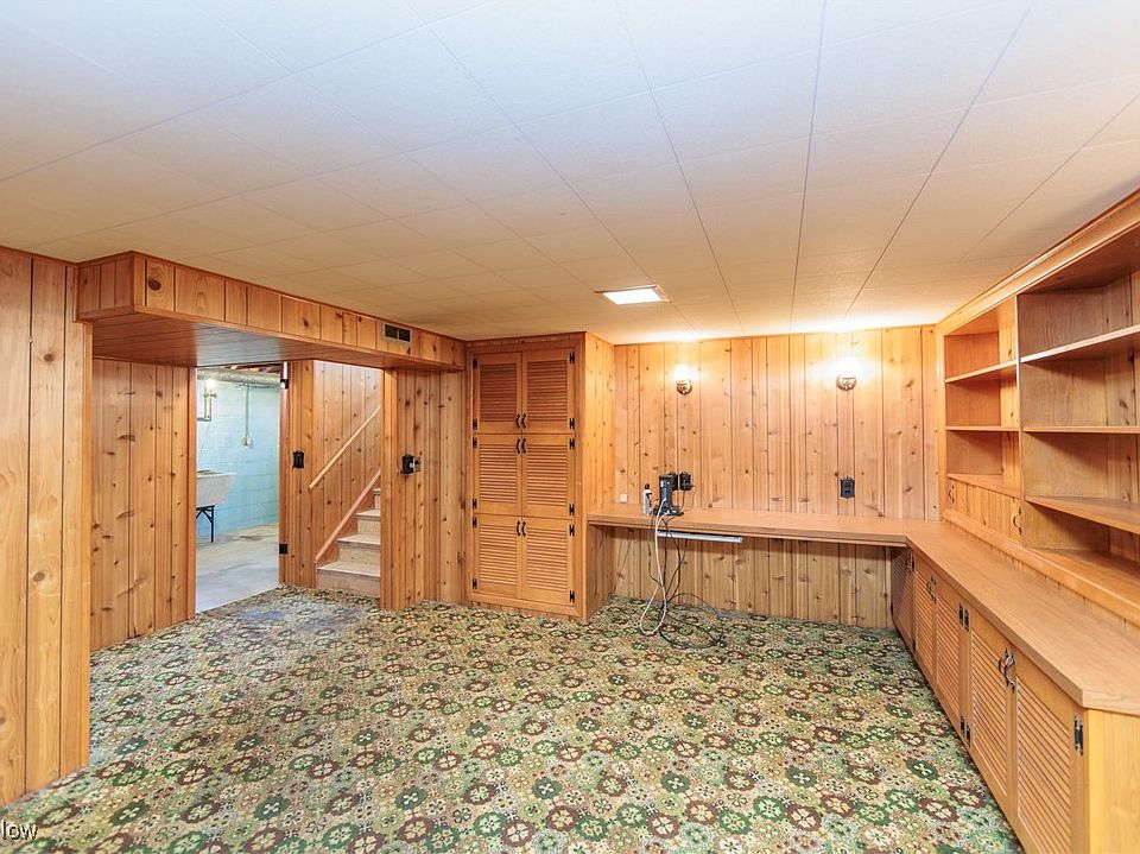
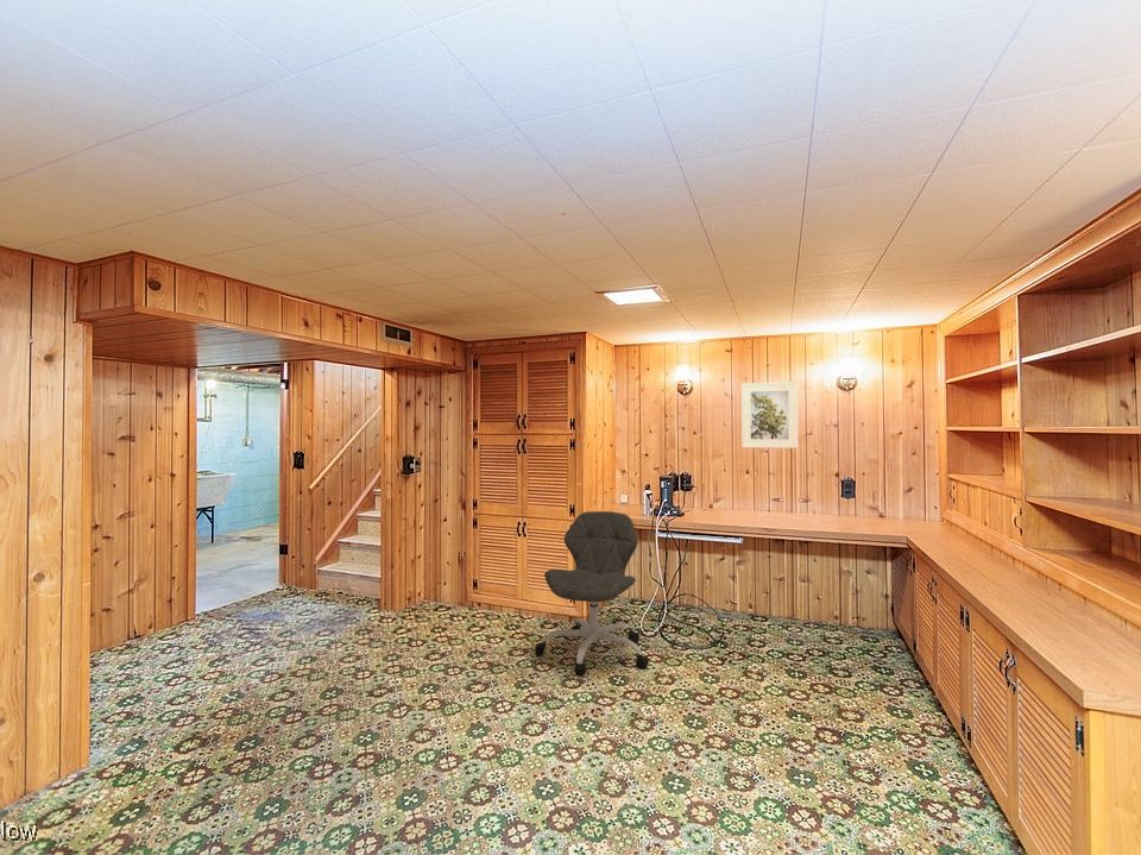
+ office chair [534,510,650,677]
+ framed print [740,381,800,449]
